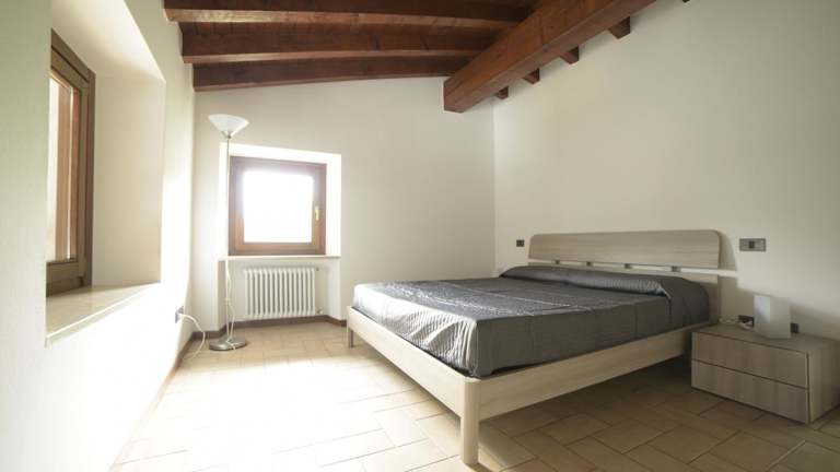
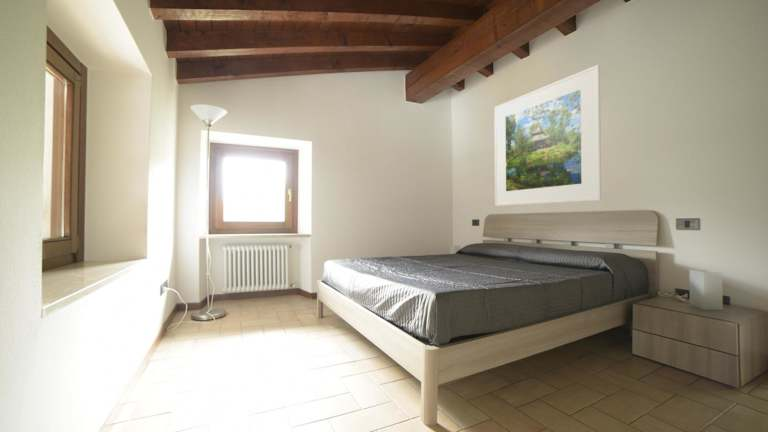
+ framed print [493,64,602,207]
